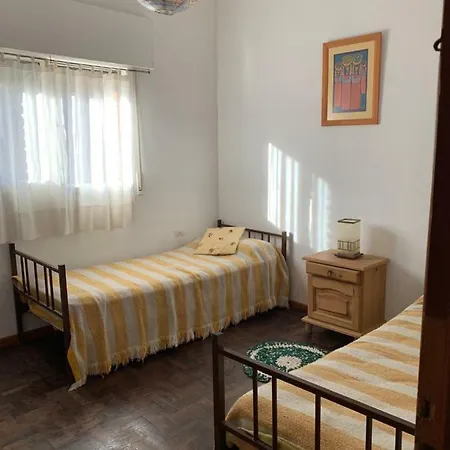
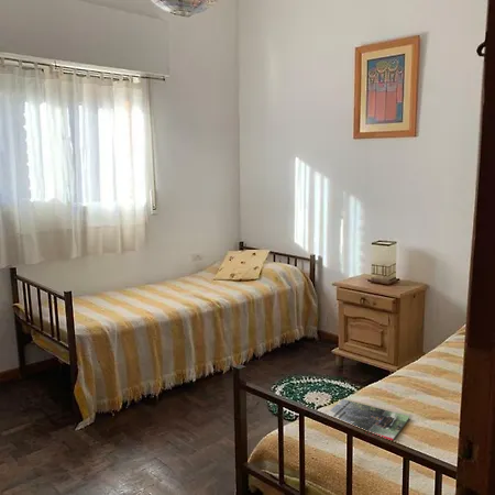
+ magazine [326,398,410,441]
